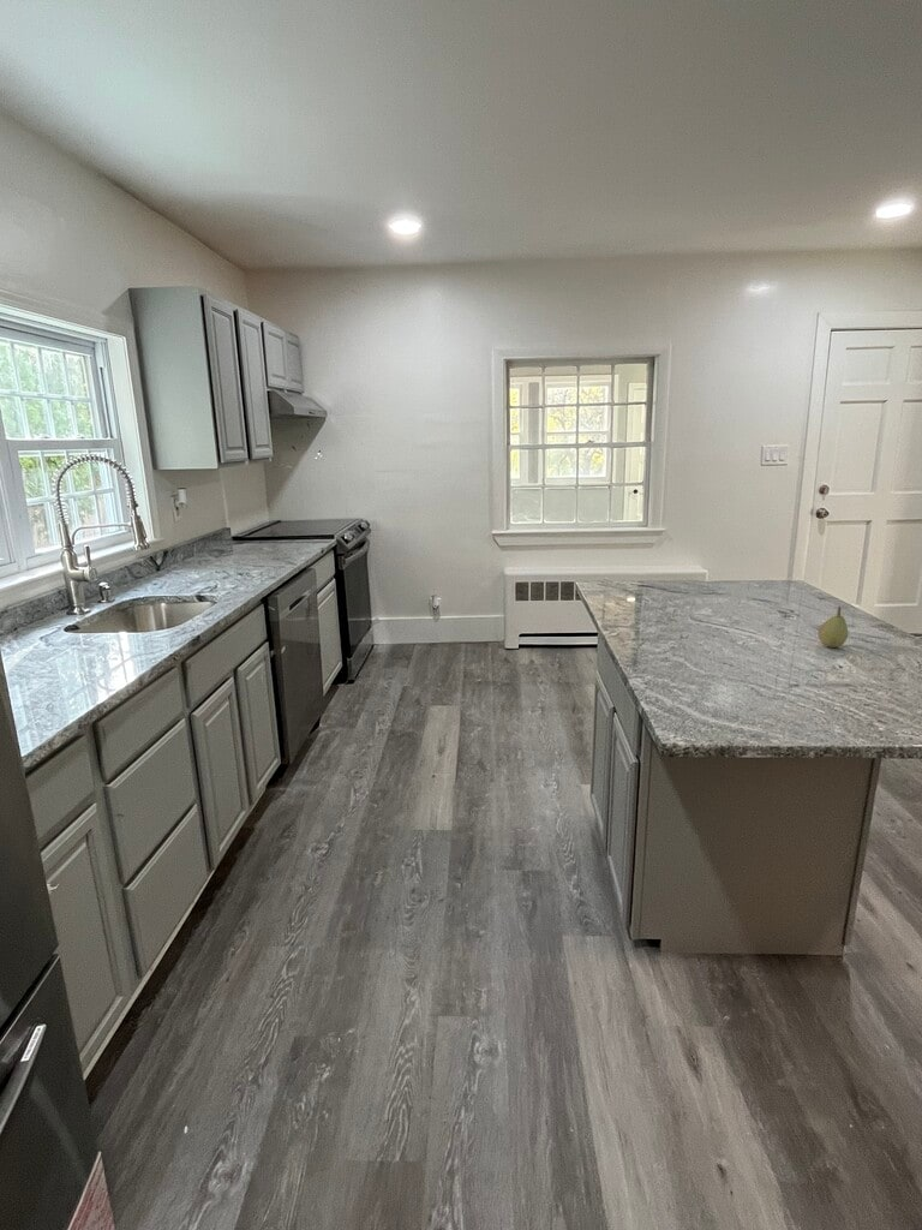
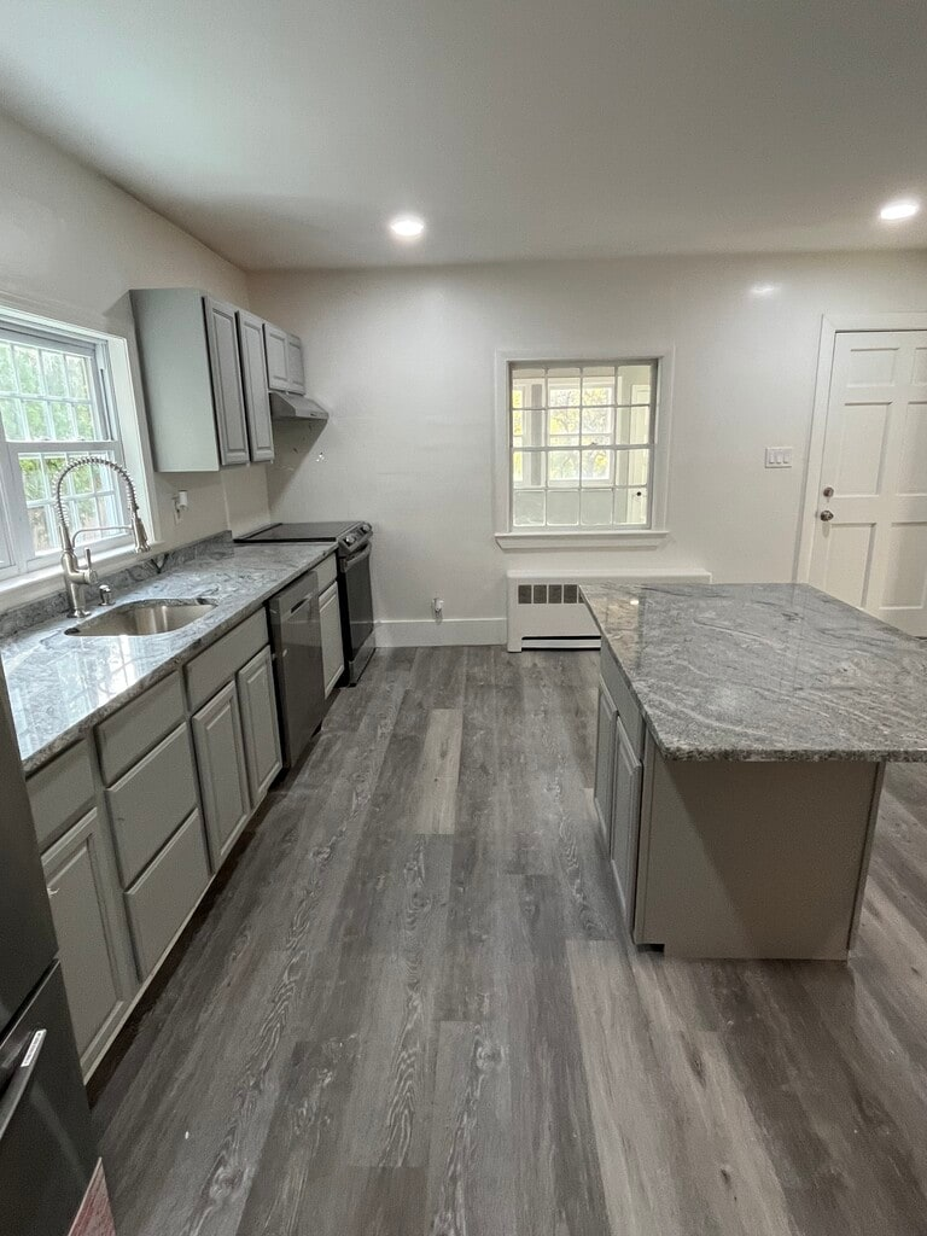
- fruit [818,605,849,649]
